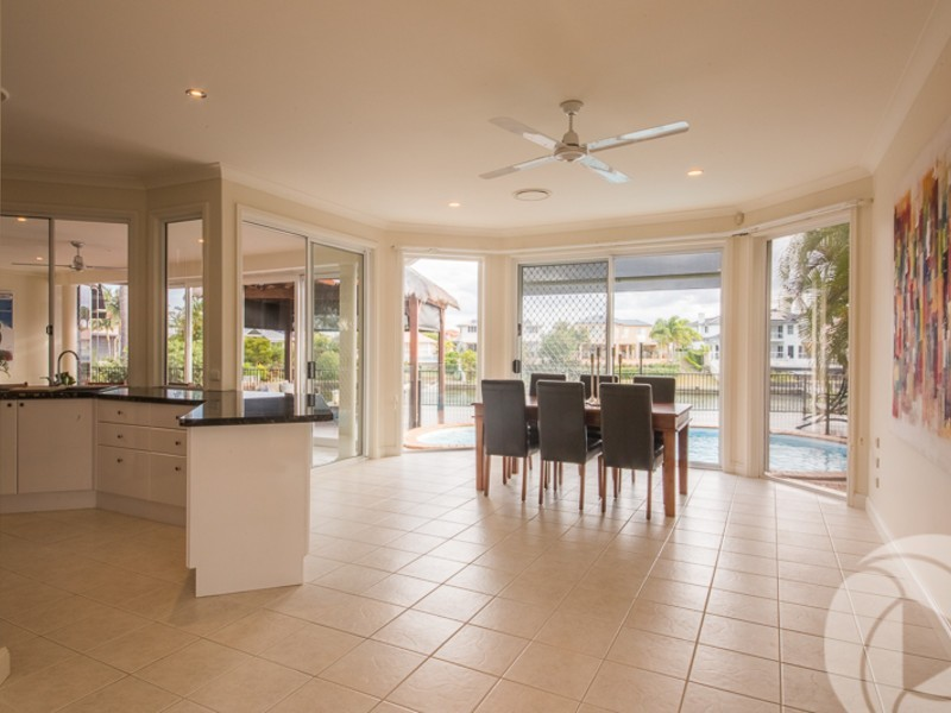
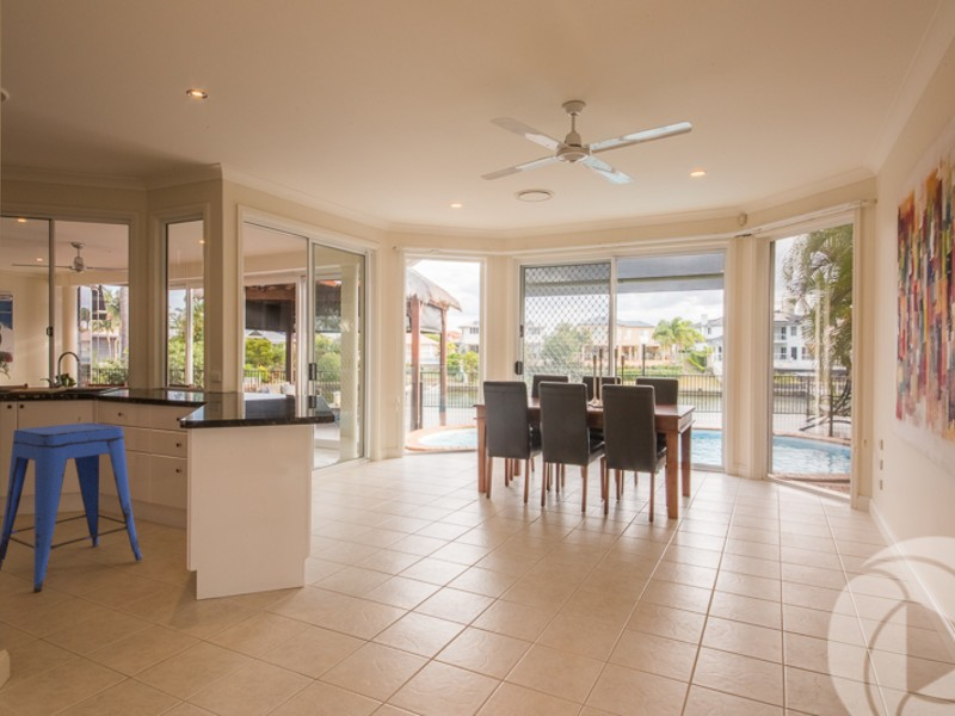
+ bar stool [0,421,143,593]
